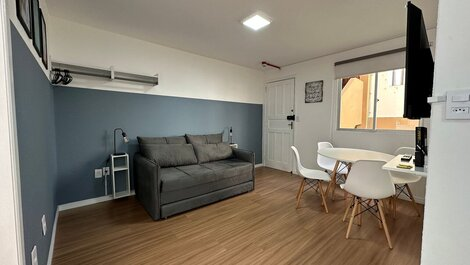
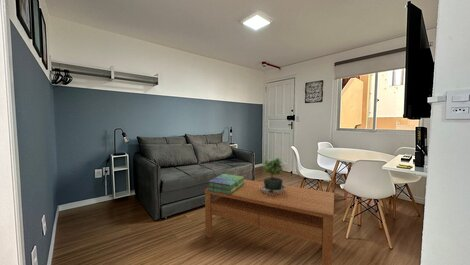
+ potted plant [260,156,286,199]
+ stack of books [206,173,245,194]
+ coffee table [204,178,335,265]
